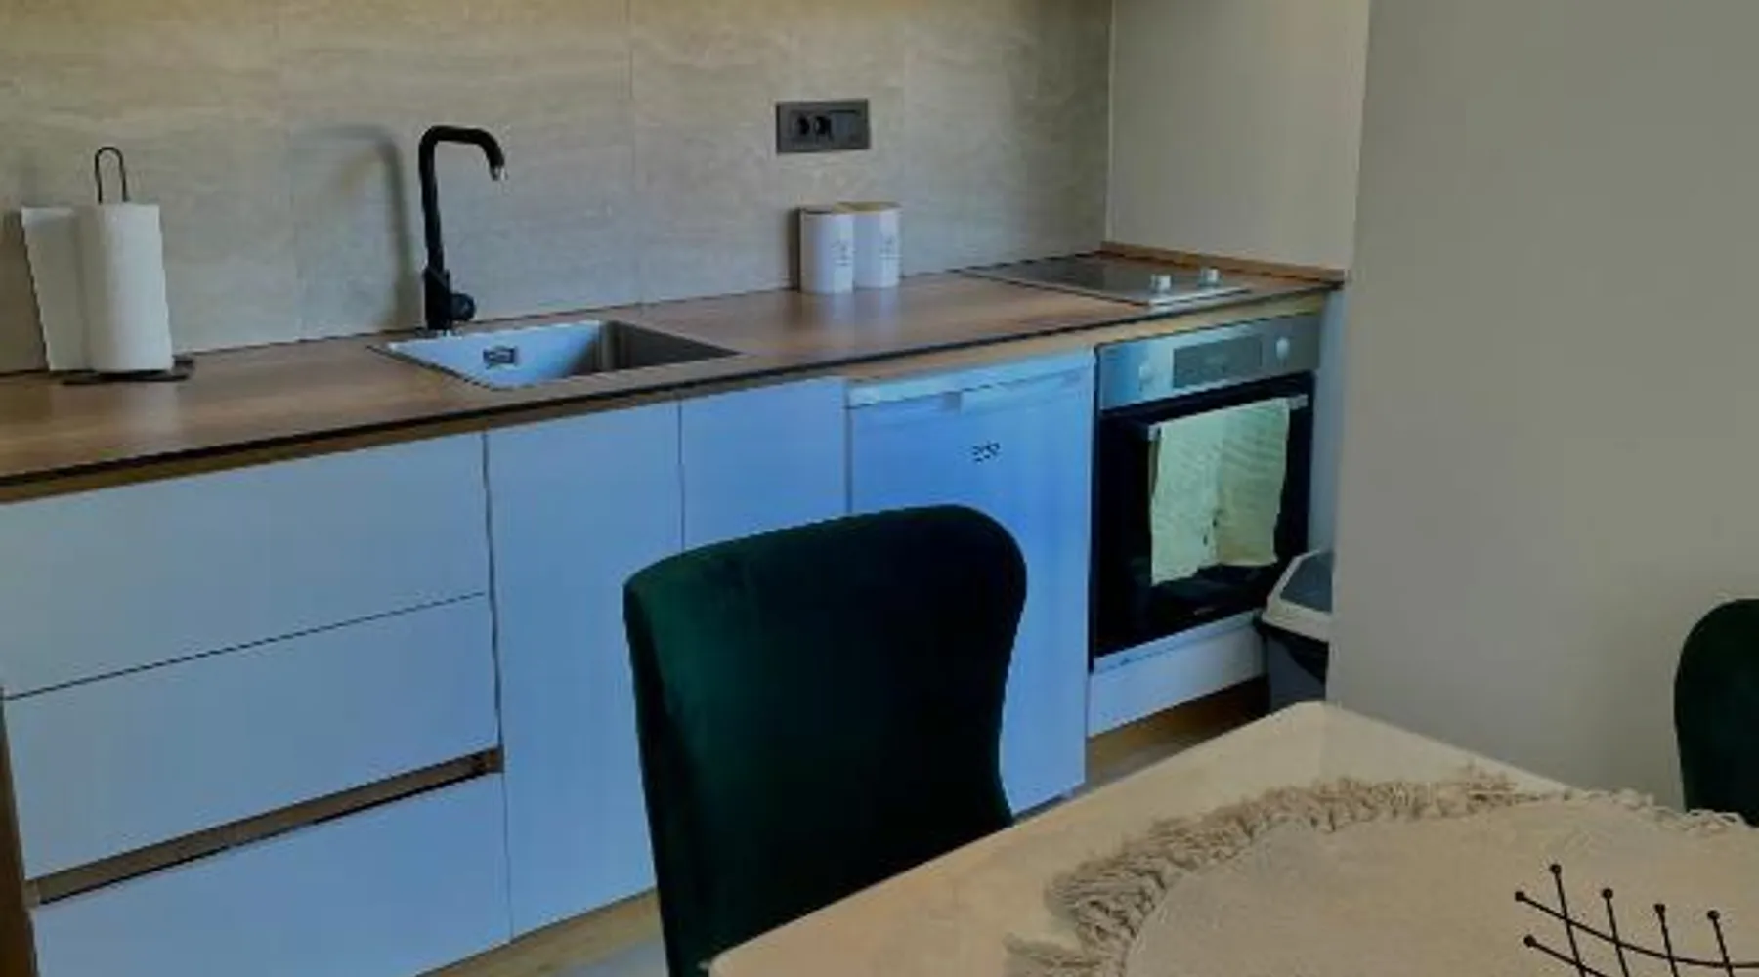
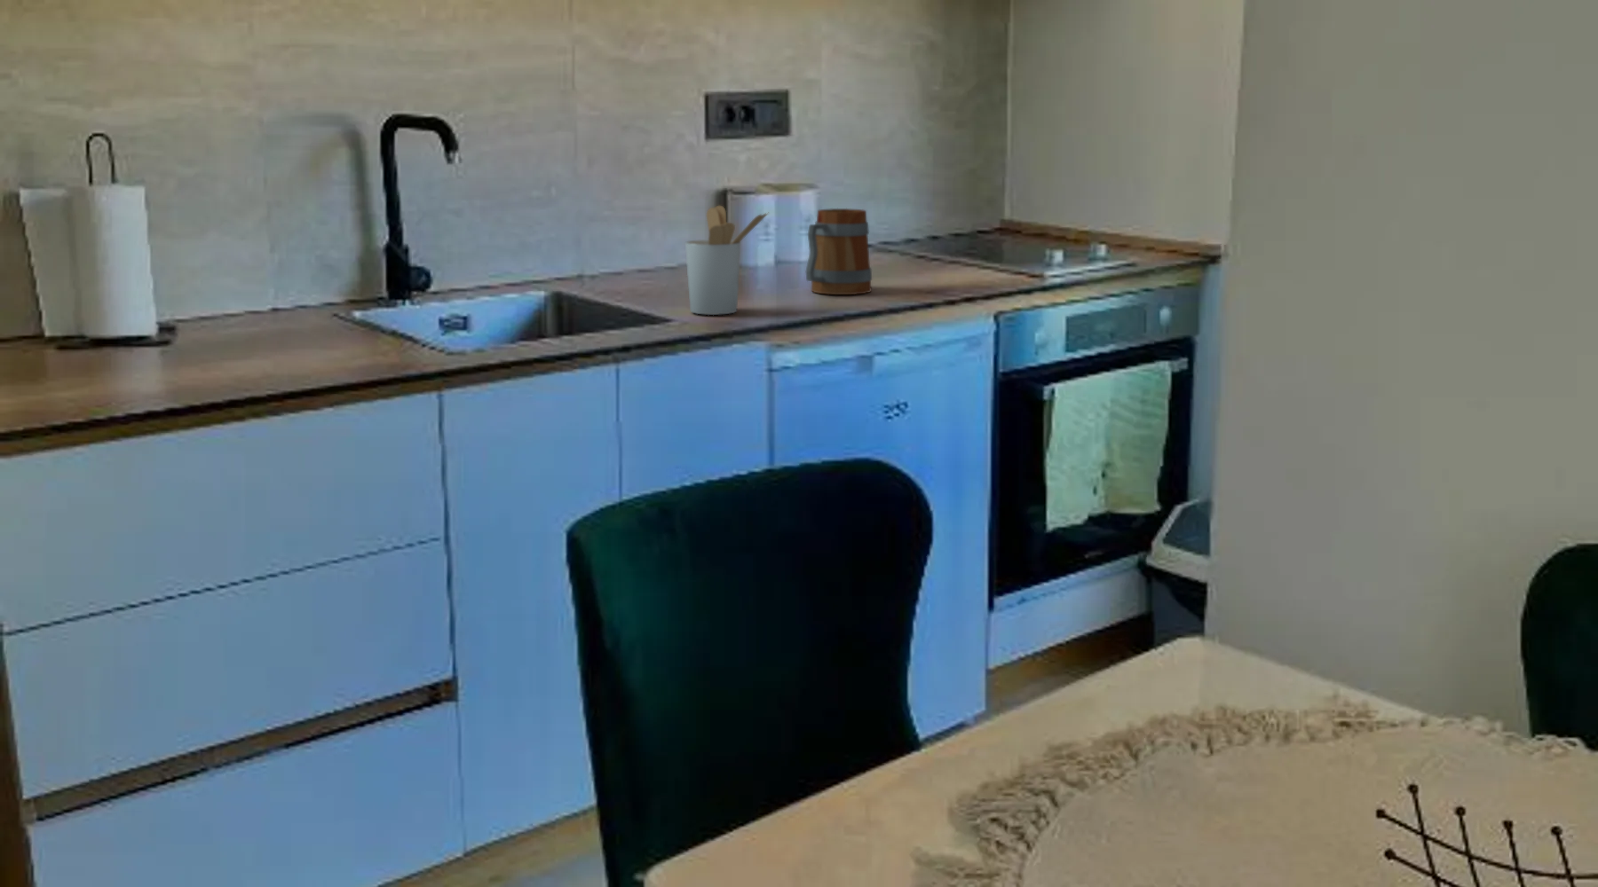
+ mug [806,208,872,295]
+ utensil holder [684,205,769,316]
